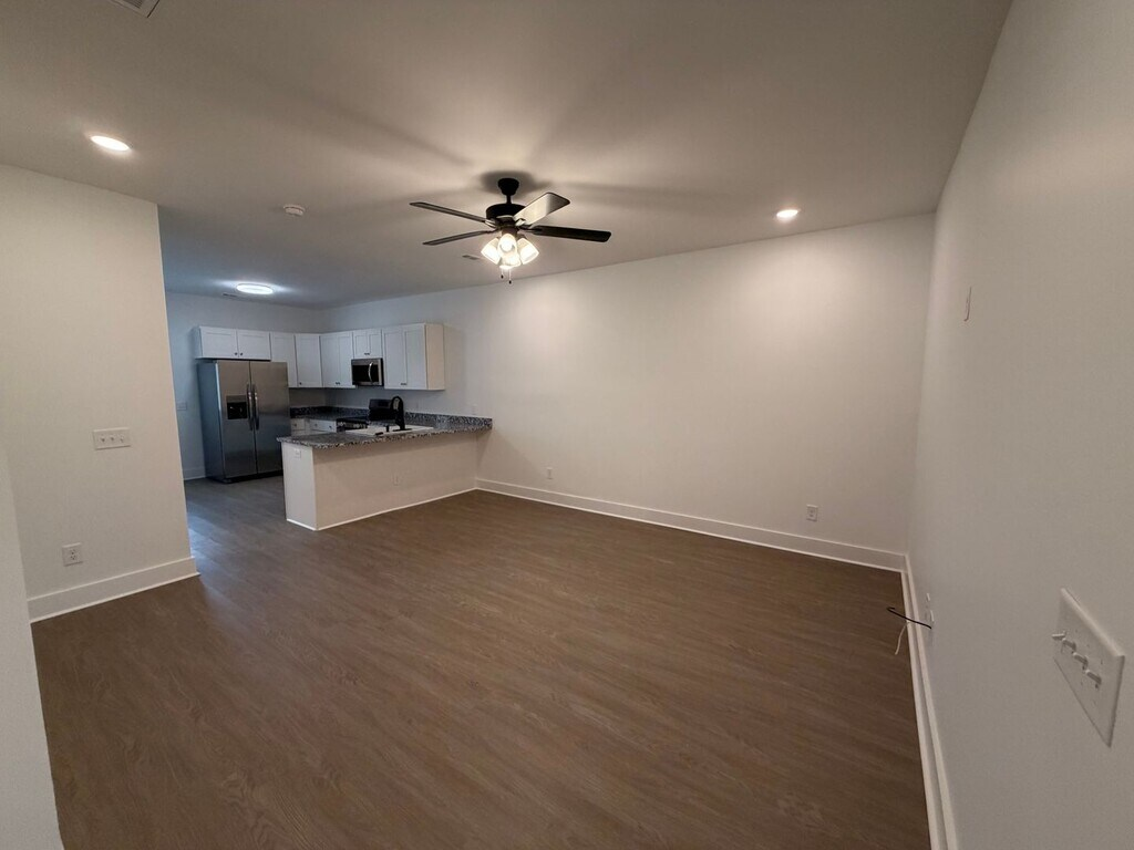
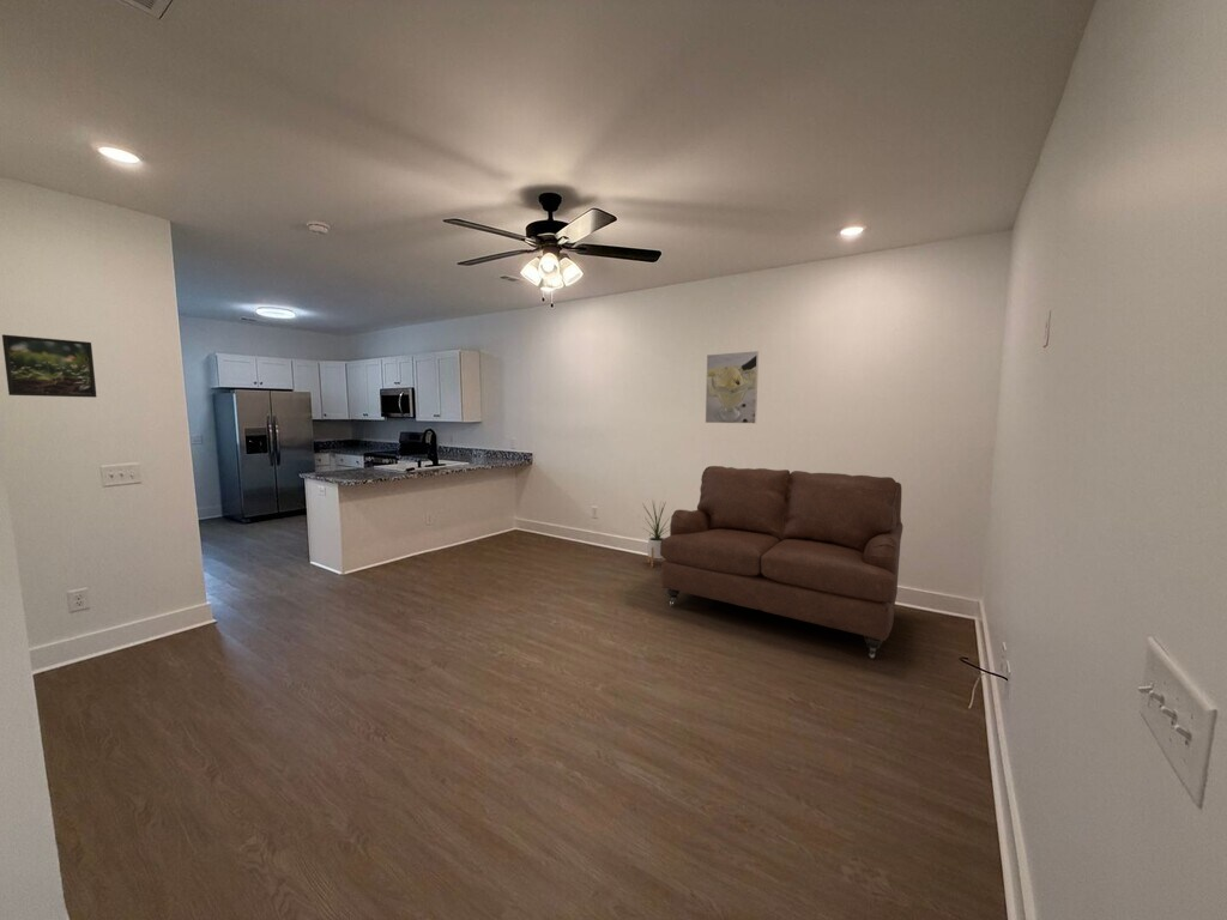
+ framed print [705,350,760,424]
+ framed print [1,333,98,399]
+ house plant [637,497,675,568]
+ sofa [660,465,905,660]
